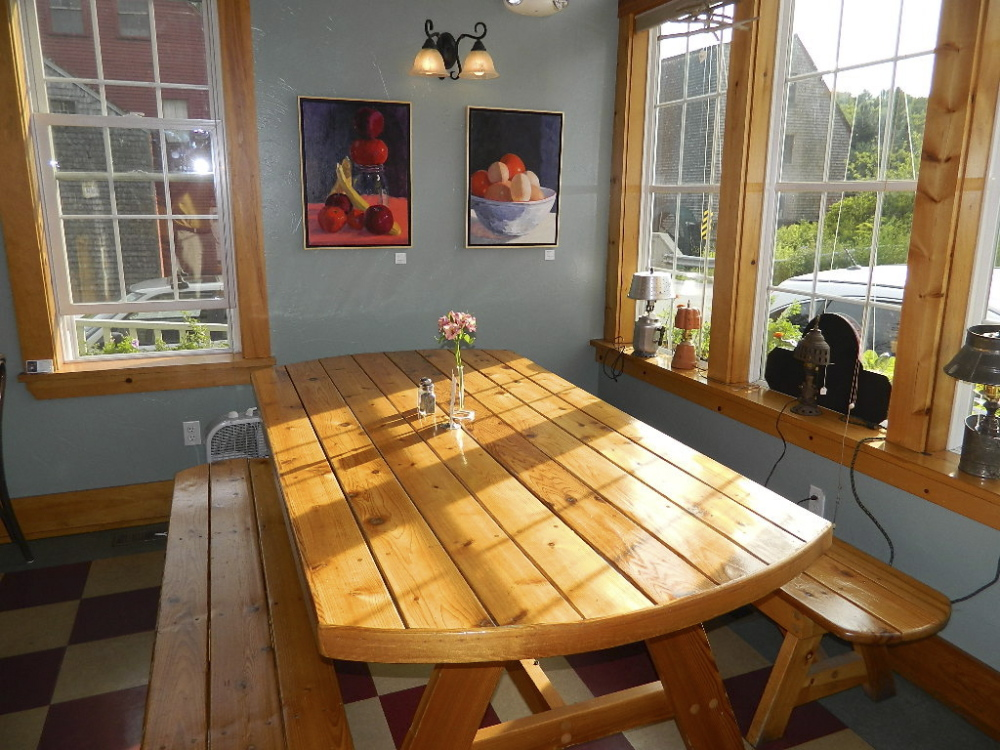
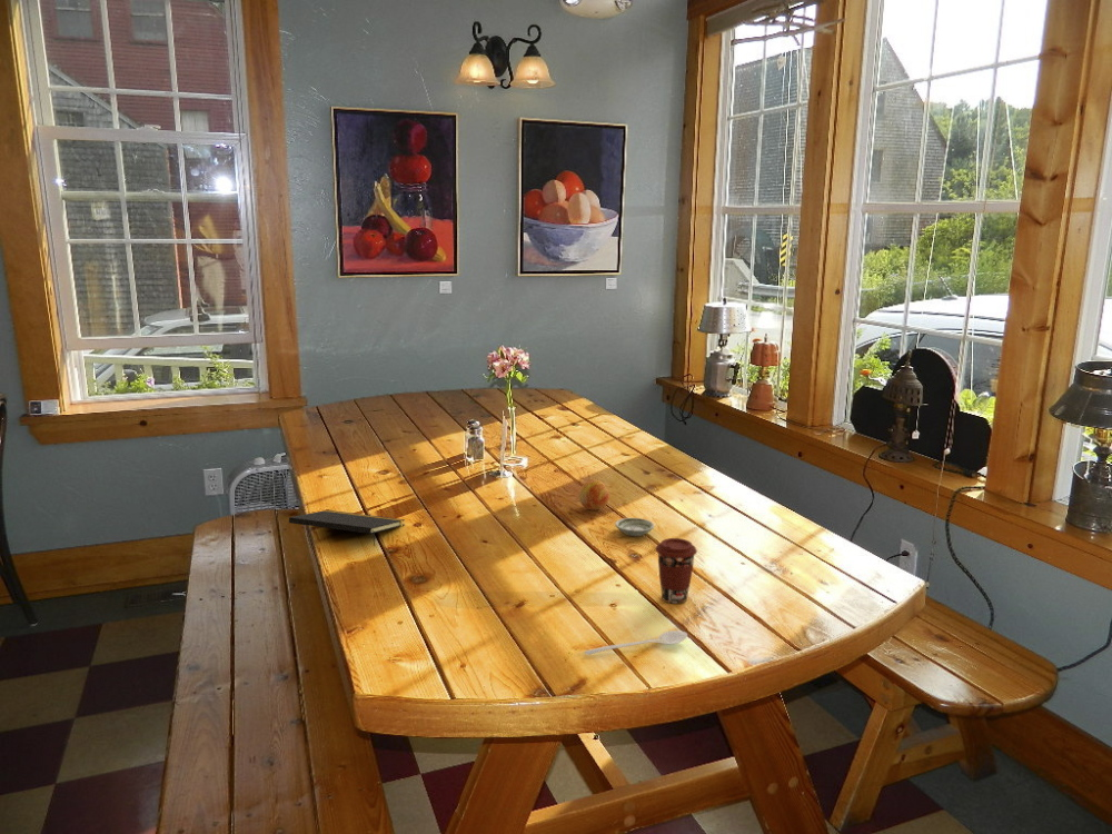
+ fruit [578,479,610,512]
+ coffee cup [655,537,698,605]
+ stirrer [584,629,688,656]
+ saucer [614,517,655,537]
+ notepad [288,509,406,547]
